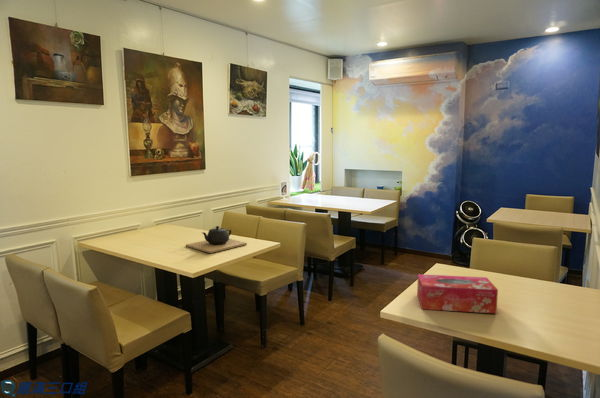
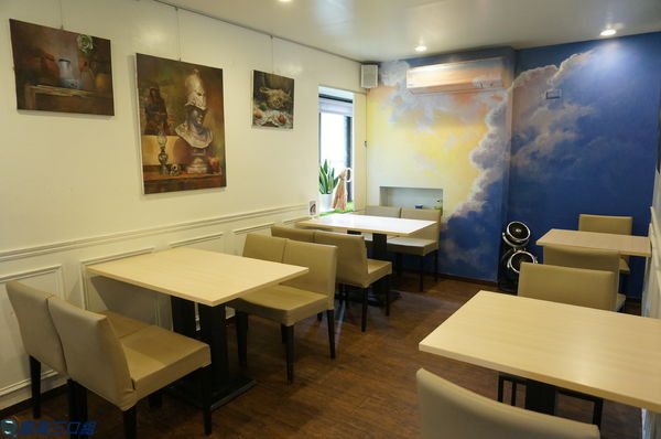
- teapot [185,225,248,254]
- tissue box [416,273,499,314]
